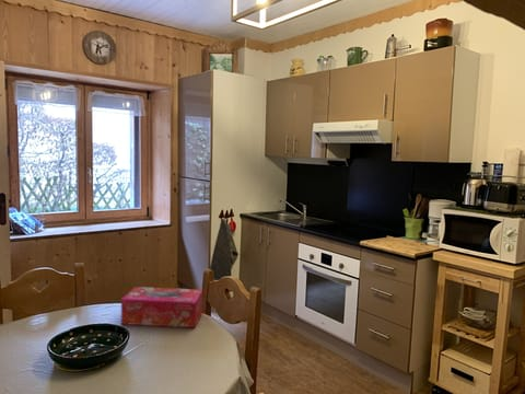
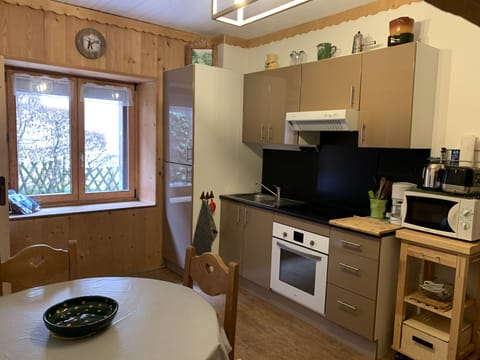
- tissue box [120,286,203,328]
